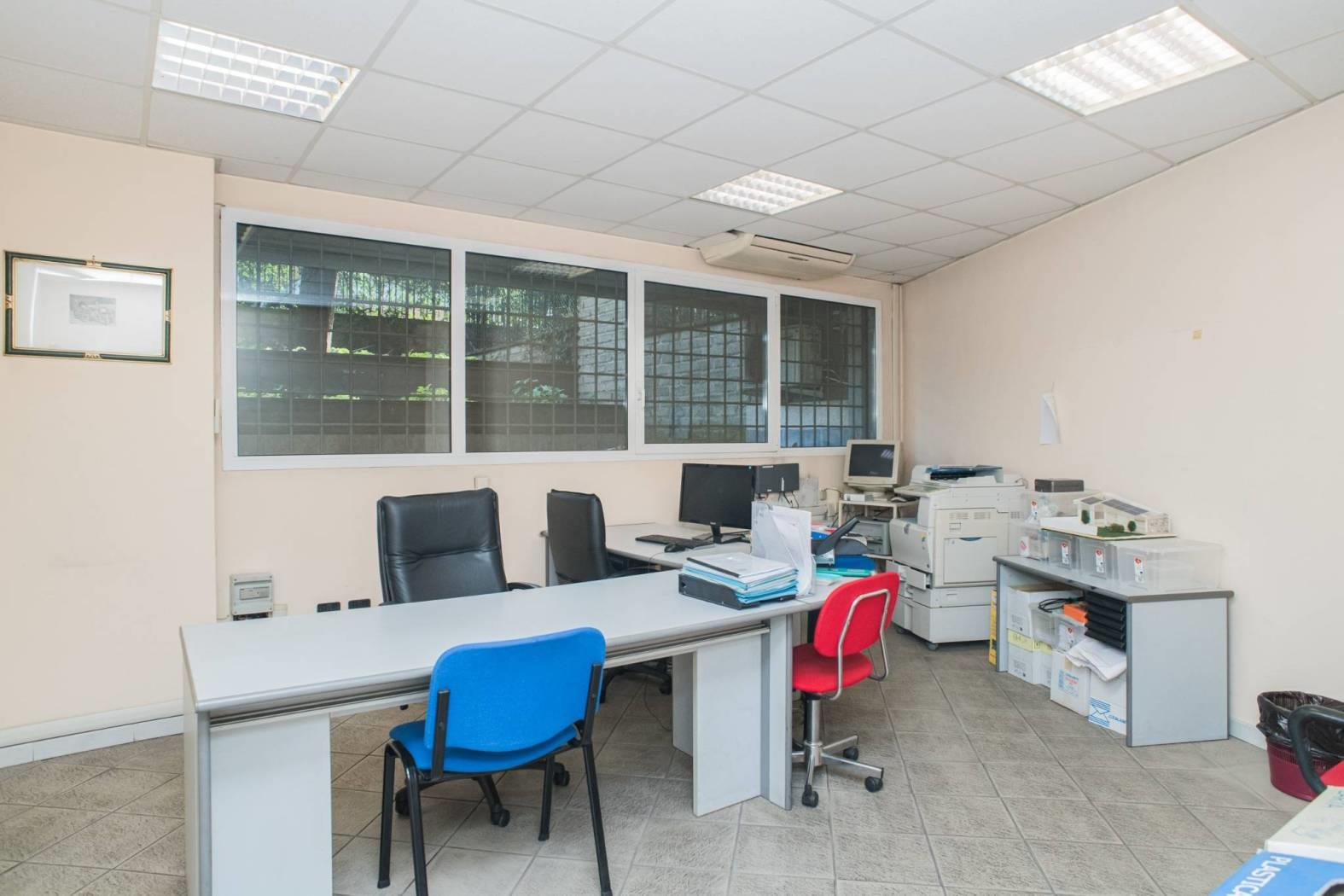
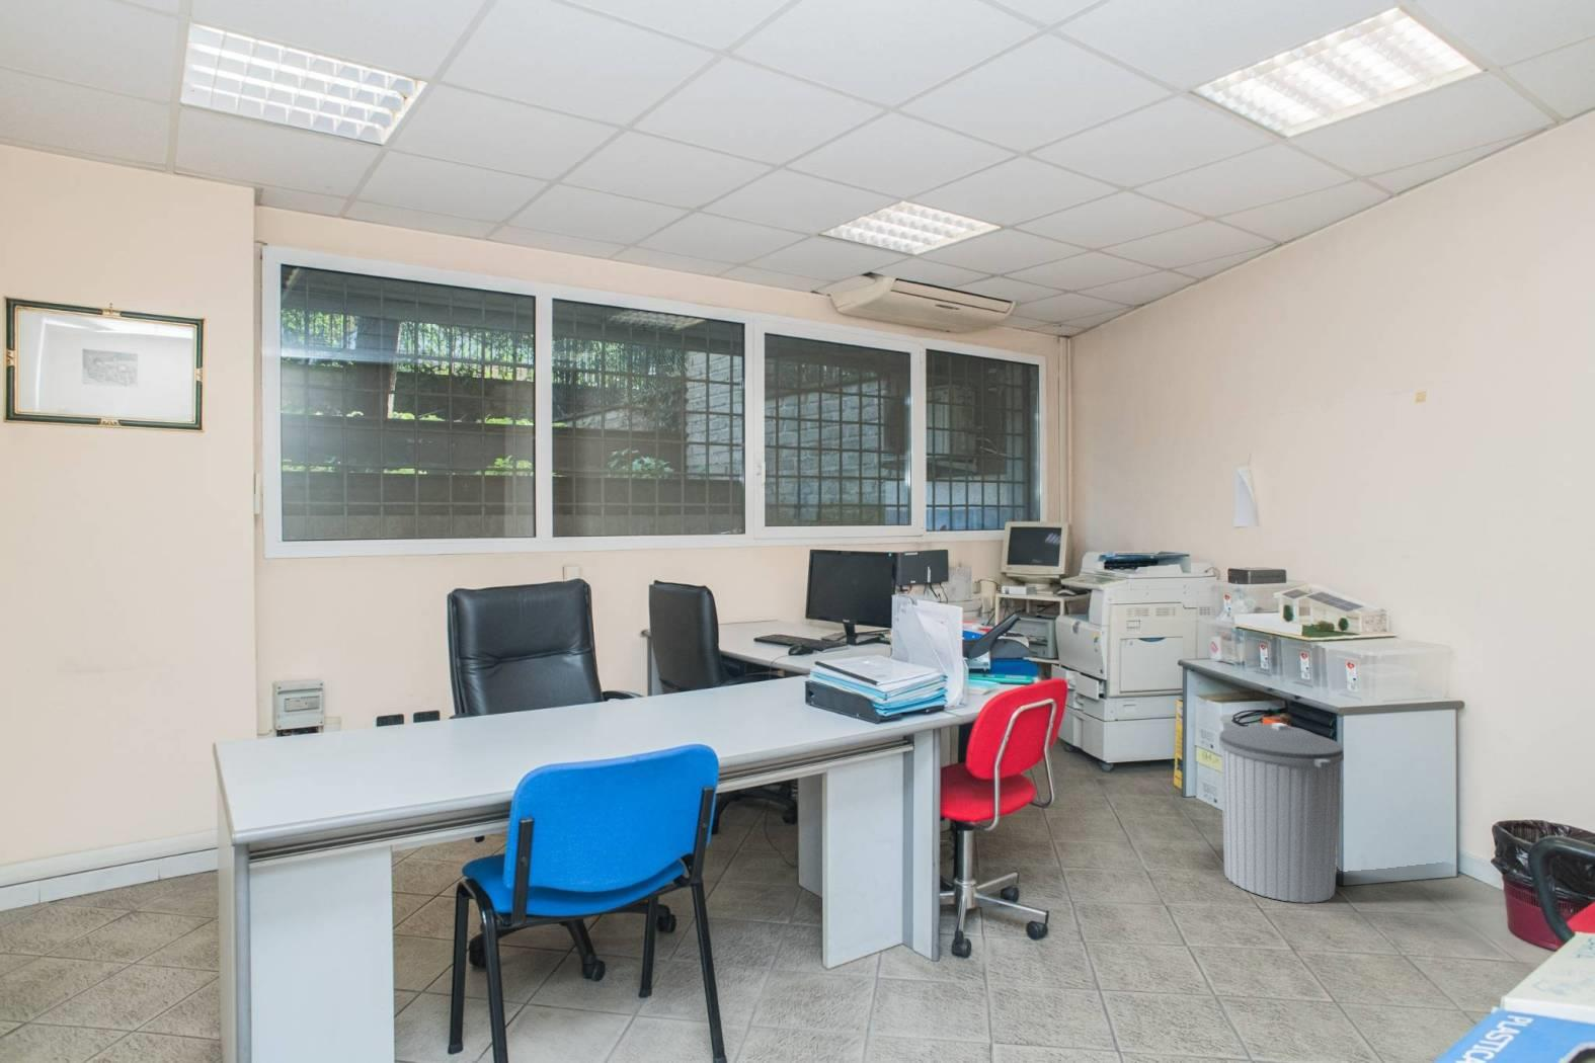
+ trash can [1219,721,1345,904]
